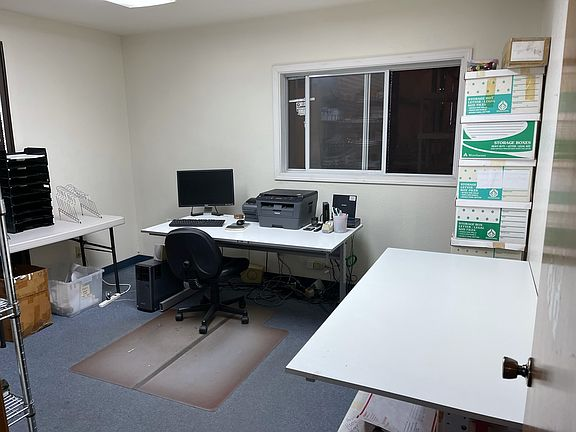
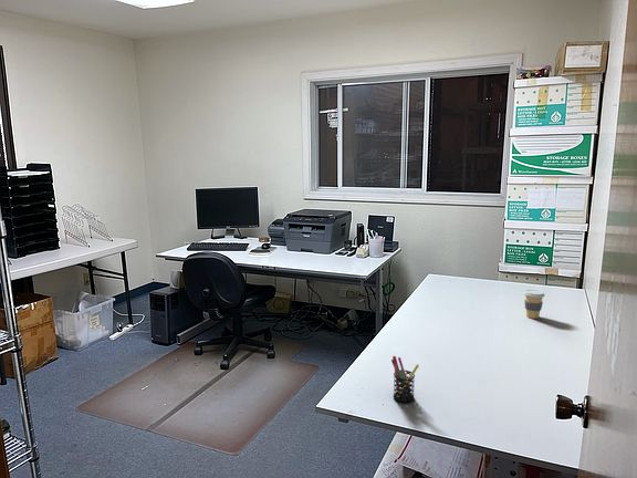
+ coffee cup [523,289,546,320]
+ pen holder [390,355,420,404]
